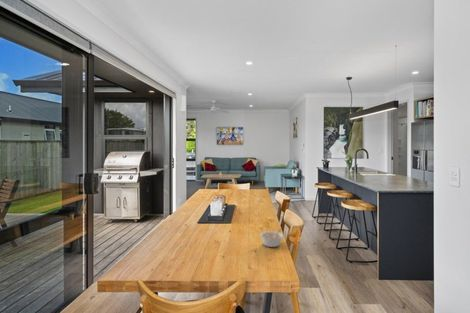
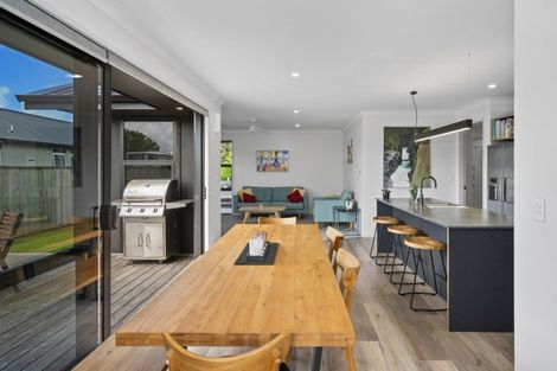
- legume [259,228,285,248]
